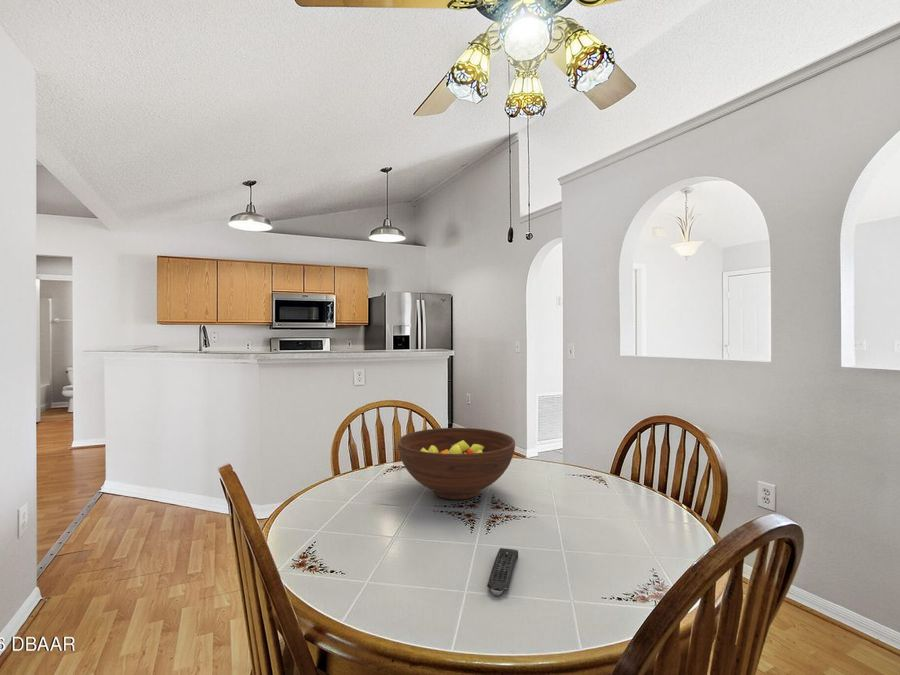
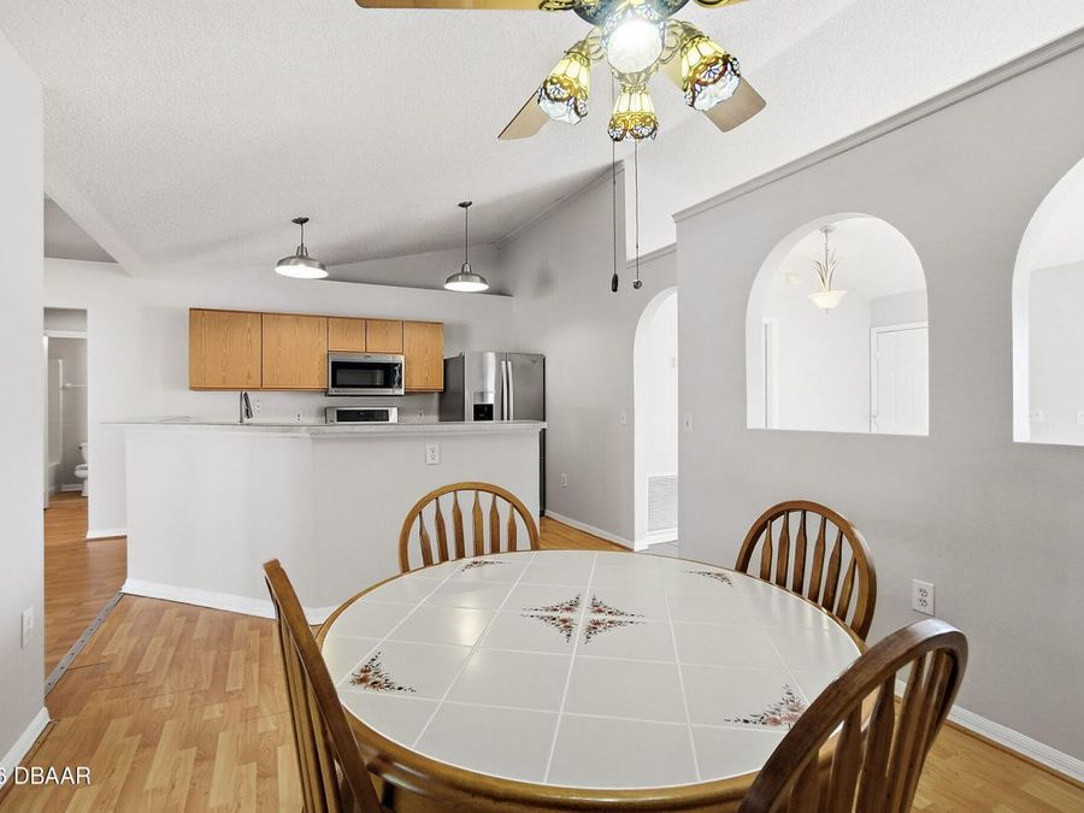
- remote control [486,547,519,597]
- fruit bowl [397,427,516,501]
